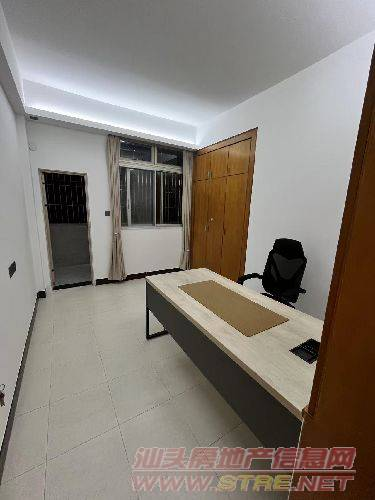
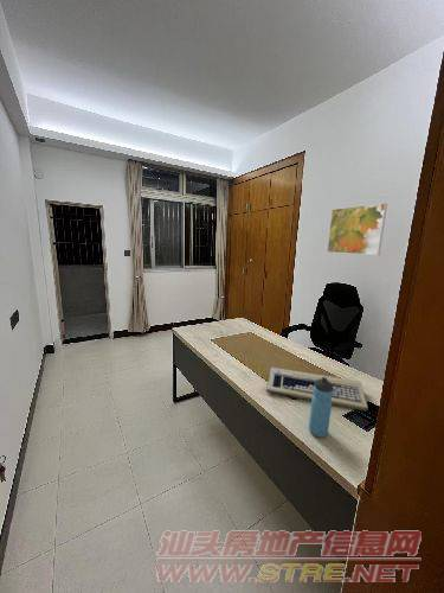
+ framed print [326,202,388,256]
+ water bottle [308,377,333,439]
+ computer keyboard [265,366,369,412]
